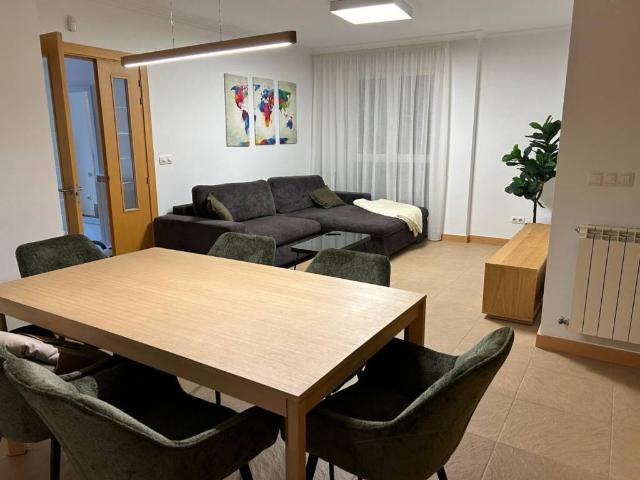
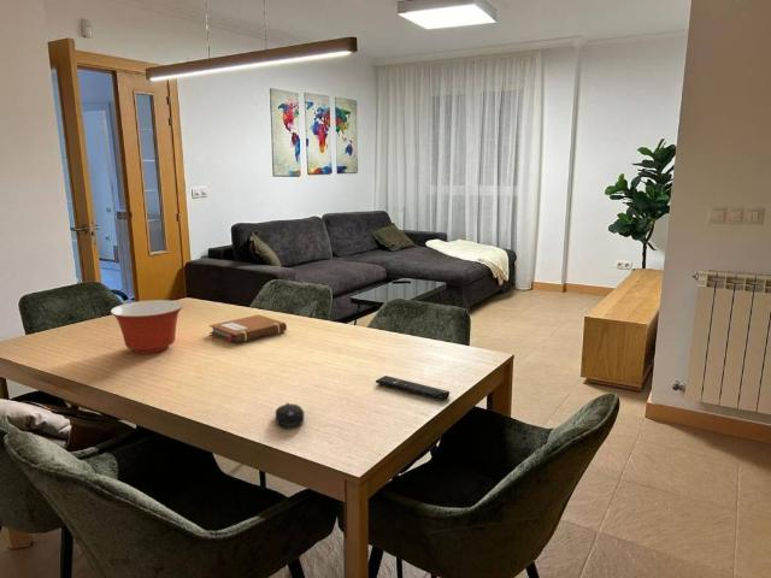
+ notebook [208,313,288,344]
+ mixing bowl [110,299,184,355]
+ computer mouse [275,402,305,429]
+ remote control [375,374,451,401]
